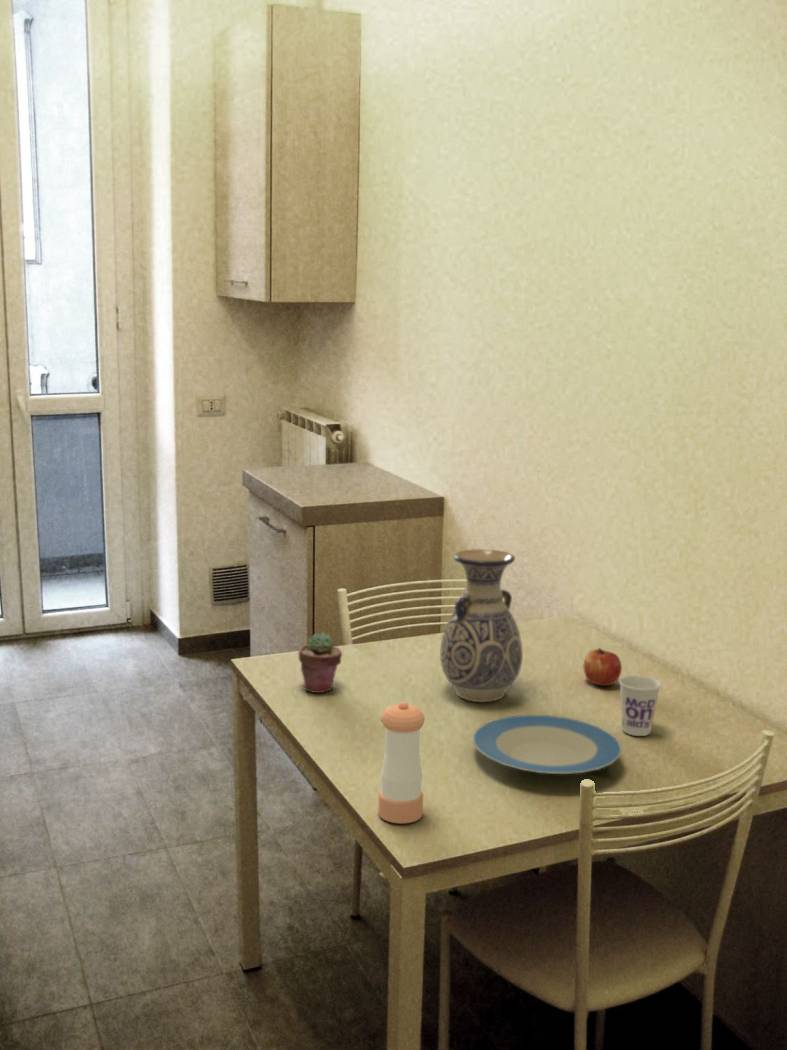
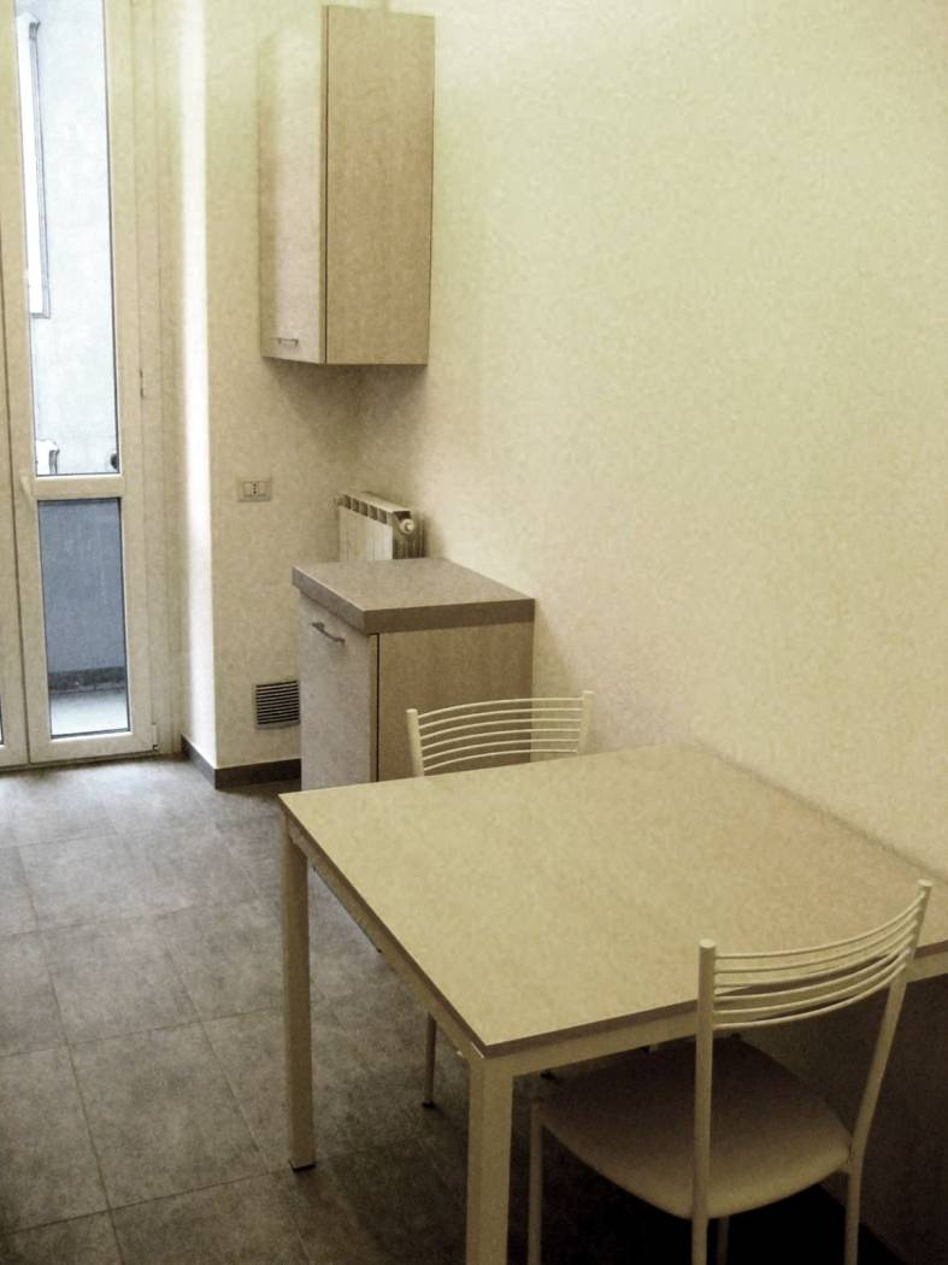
- plate [472,714,623,775]
- cup [618,674,662,737]
- apple [583,647,623,687]
- pepper shaker [377,701,426,824]
- vase [439,549,524,703]
- potted succulent [297,631,343,694]
